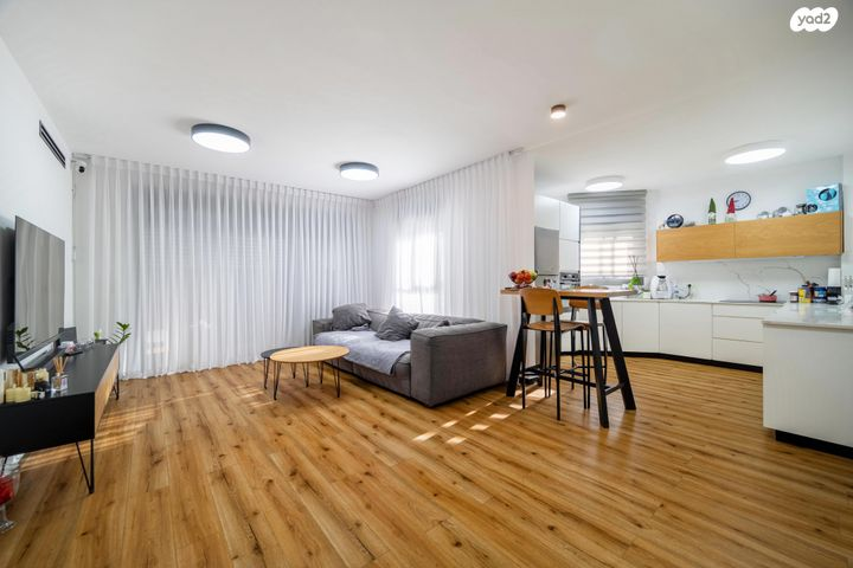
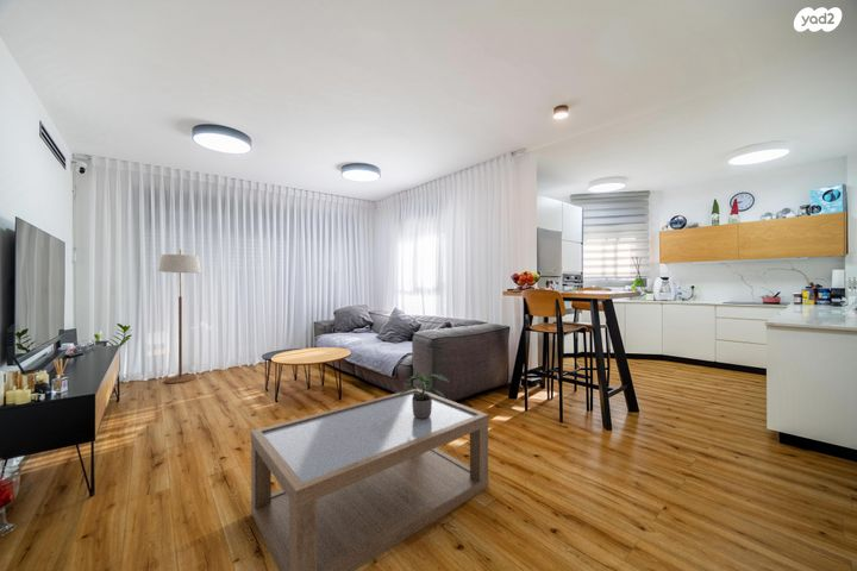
+ potted plant [400,371,450,420]
+ coffee table [250,387,489,571]
+ floor lamp [157,249,202,384]
